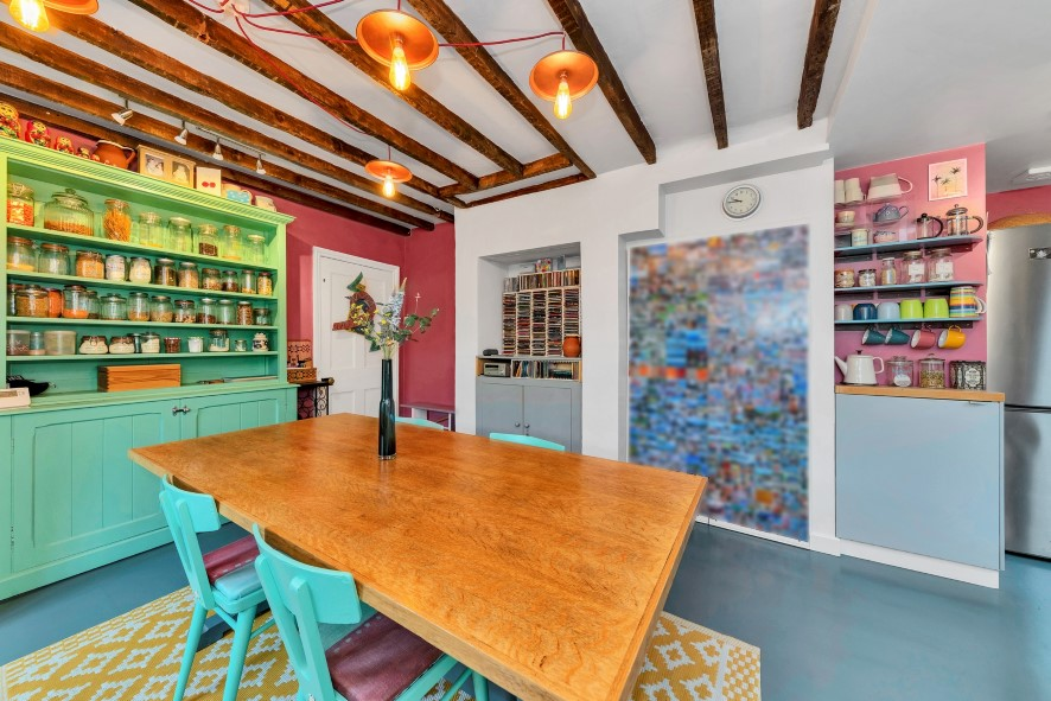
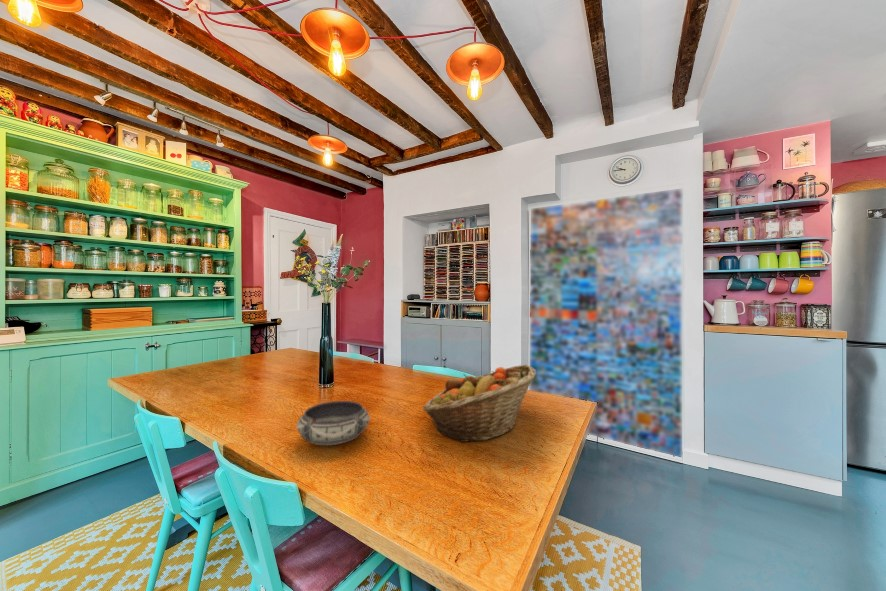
+ fruit basket [422,364,537,443]
+ bowl [295,400,371,446]
